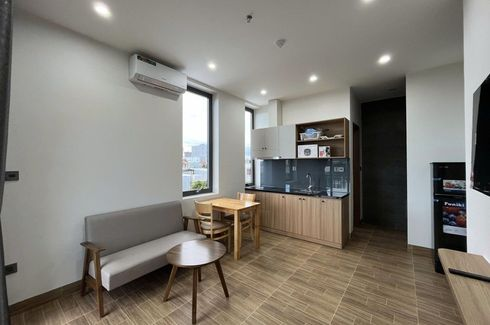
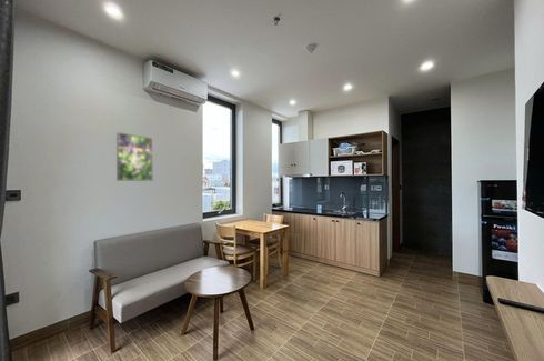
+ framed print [115,131,154,182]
